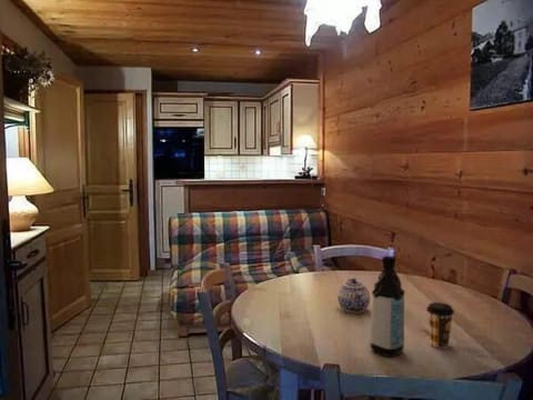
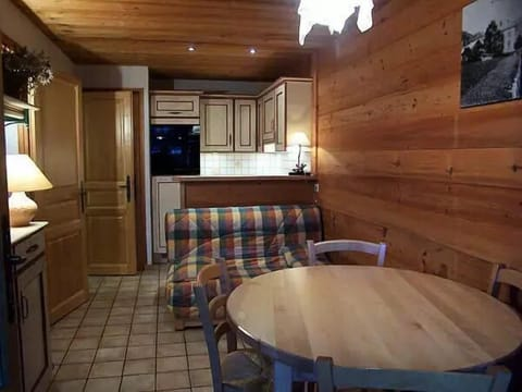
- coffee cup [425,301,455,349]
- water bottle [369,254,406,358]
- teapot [336,277,371,313]
